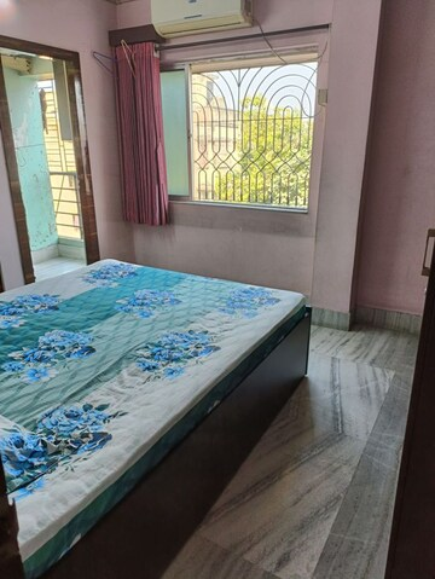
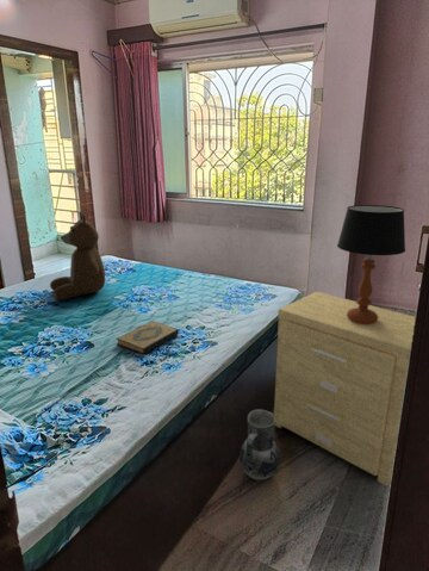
+ ceramic jug [238,408,280,482]
+ bear [49,210,106,302]
+ hardback book [116,319,180,355]
+ table lamp [336,204,406,324]
+ side table [273,291,416,488]
